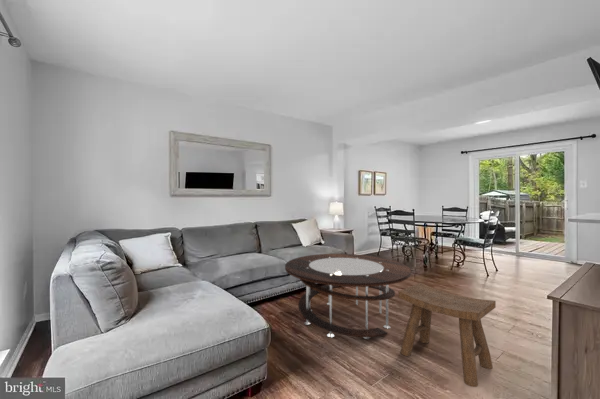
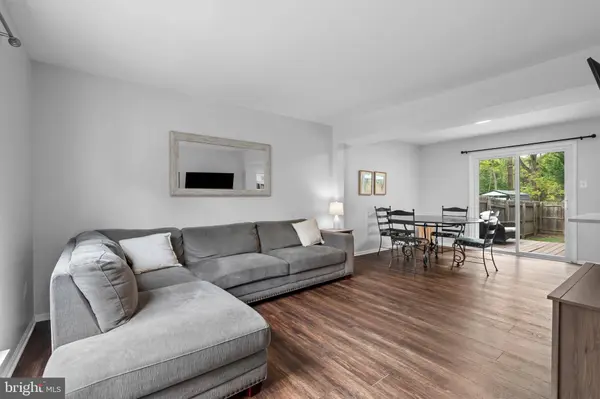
- stool [397,282,497,388]
- coffee table [284,253,412,340]
